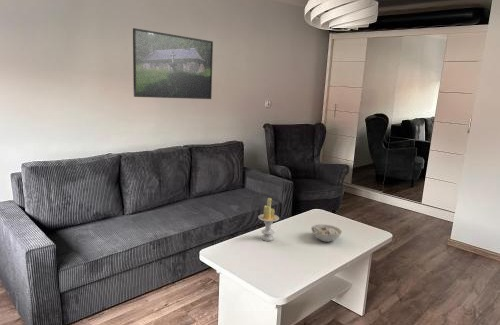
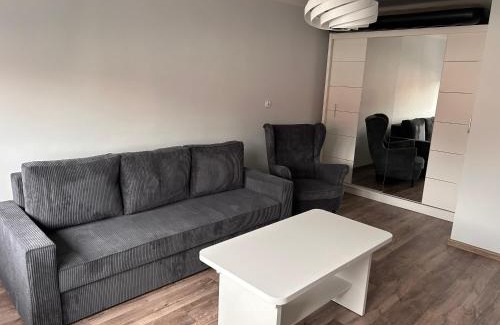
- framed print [132,27,214,100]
- bowl [310,223,343,243]
- candle [257,197,280,242]
